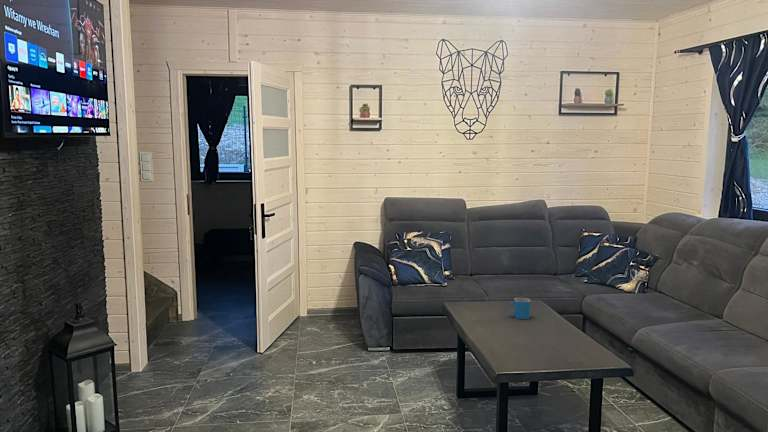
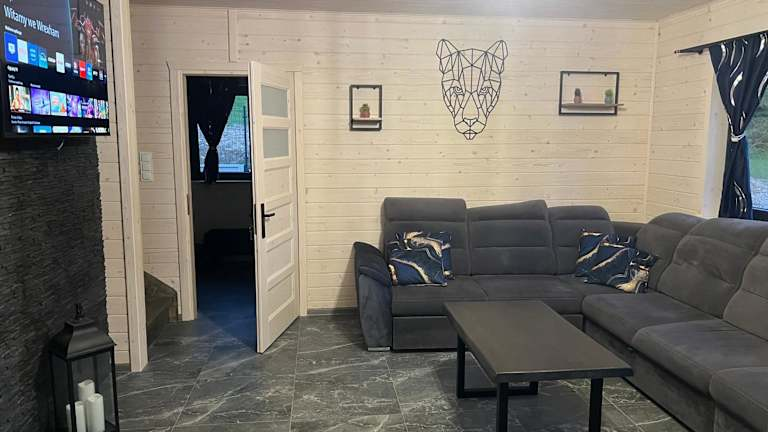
- mug [507,297,531,320]
